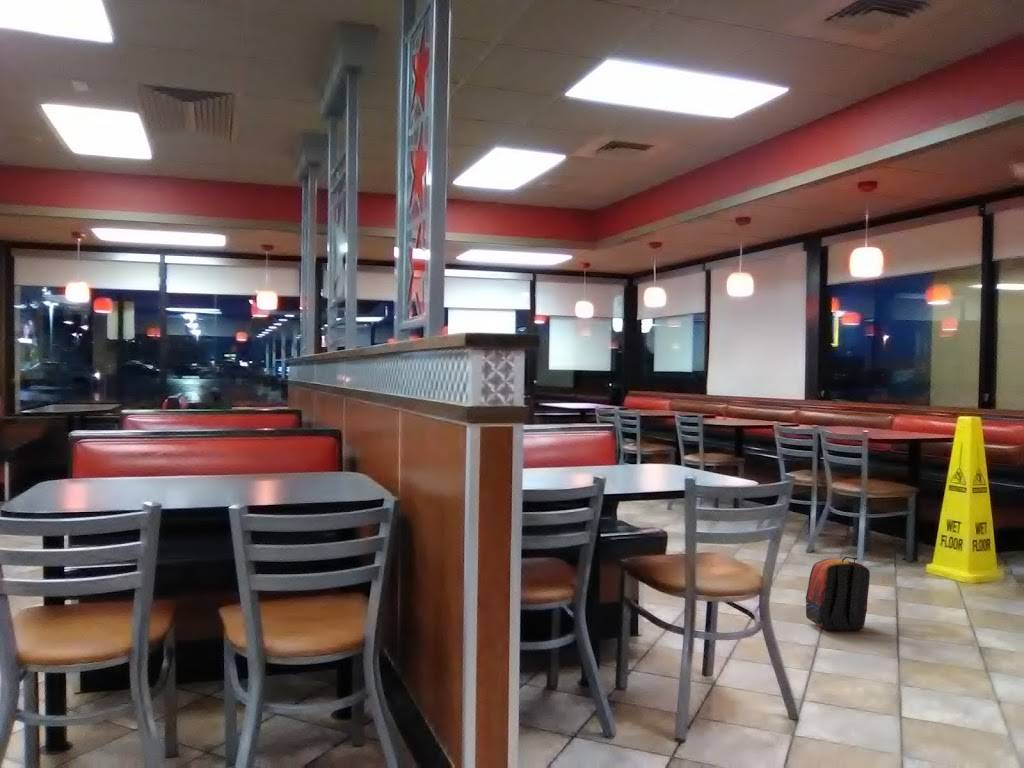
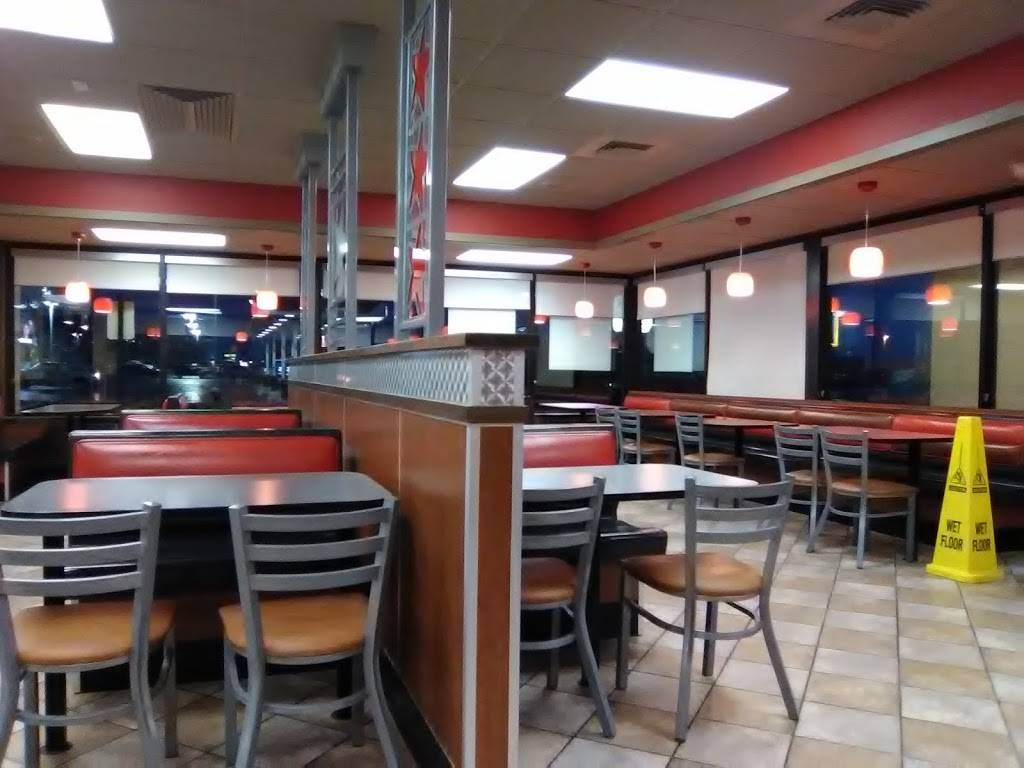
- backpack [805,556,871,632]
